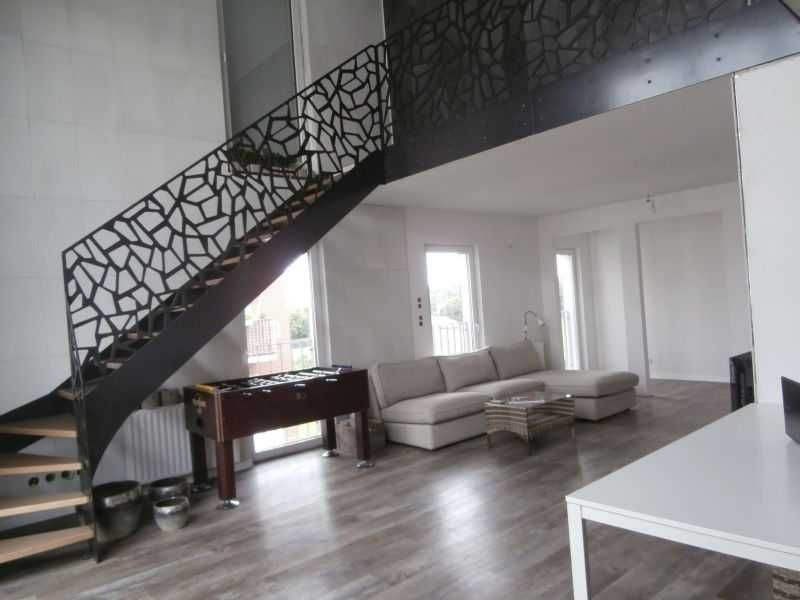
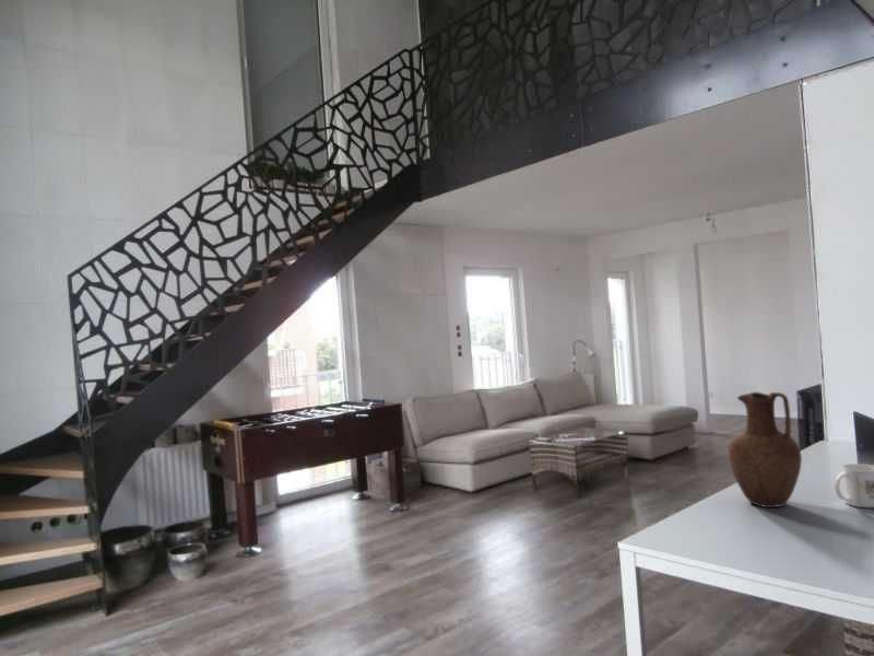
+ mug [834,462,874,508]
+ vase [727,391,803,509]
